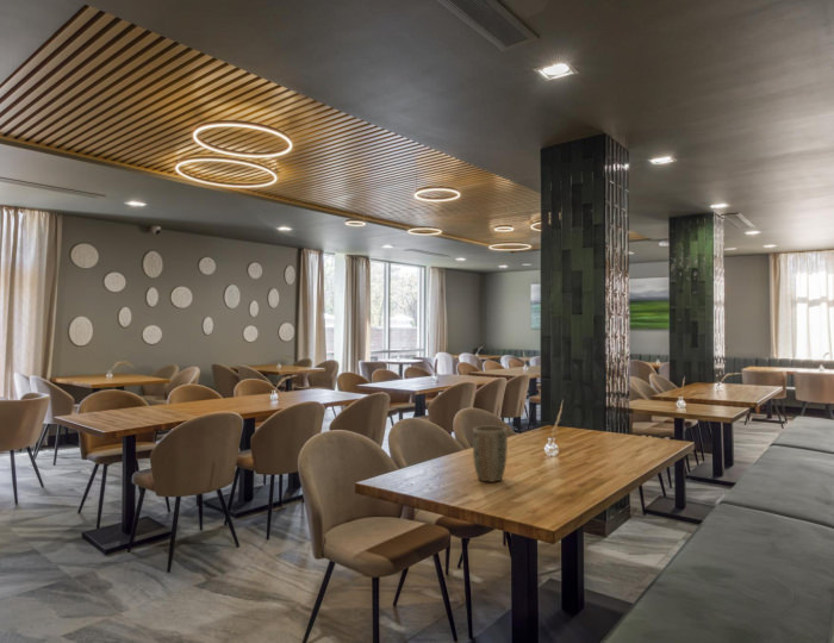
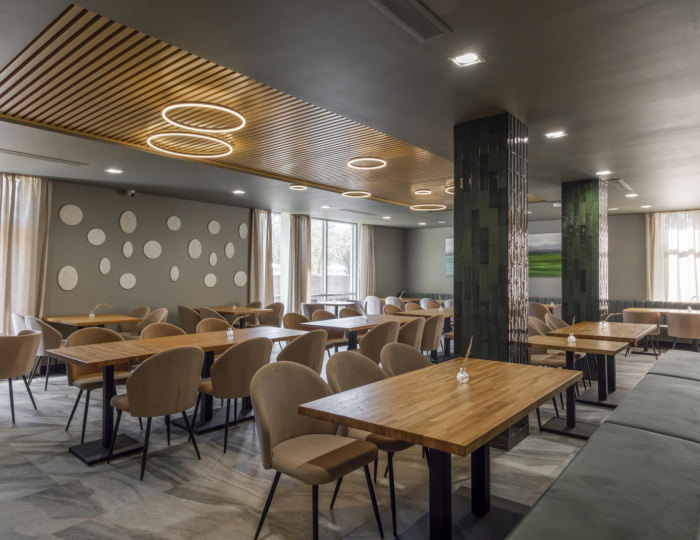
- plant pot [472,425,509,483]
